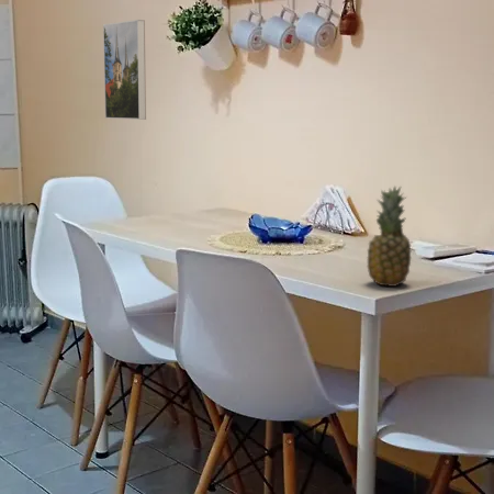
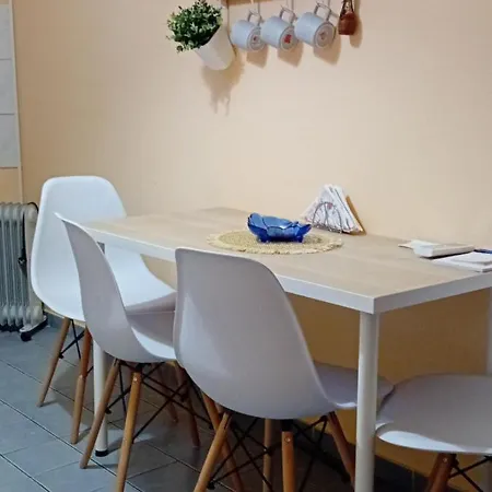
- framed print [102,19,147,121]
- fruit [366,184,413,288]
